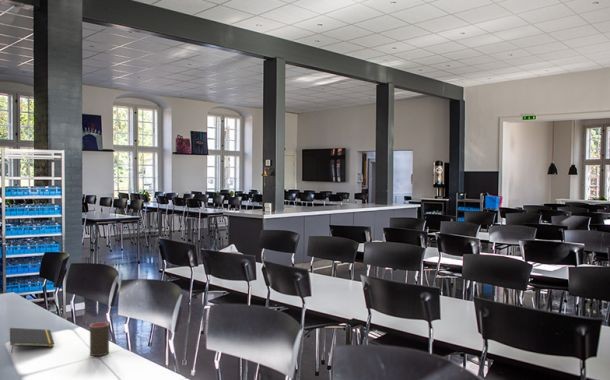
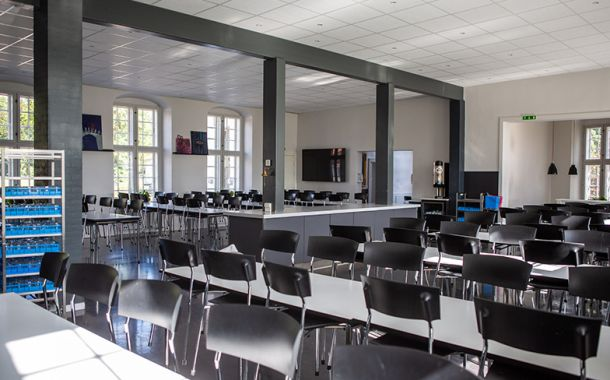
- notepad [9,327,55,354]
- cup [89,321,110,357]
